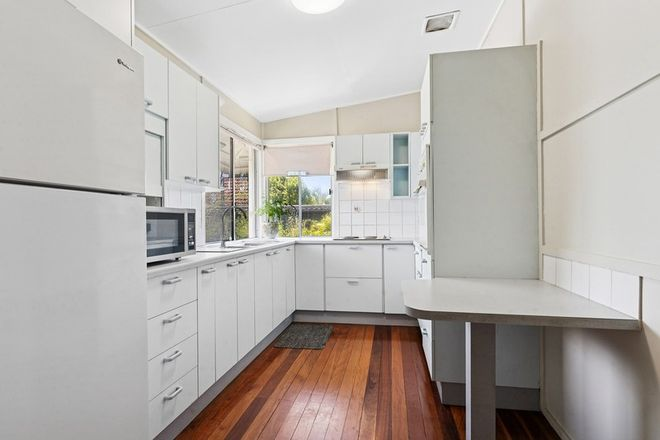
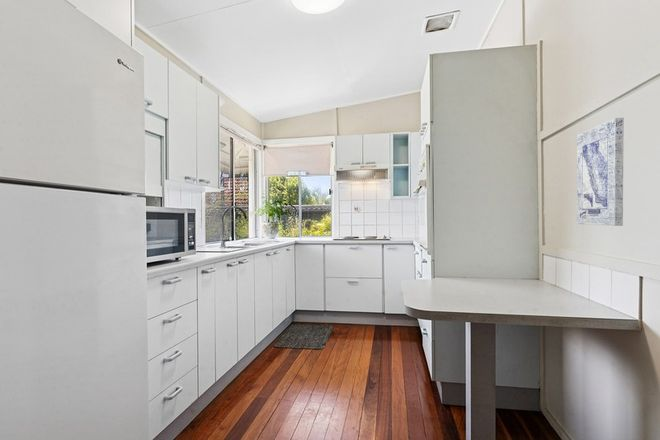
+ wall art [576,117,625,227]
